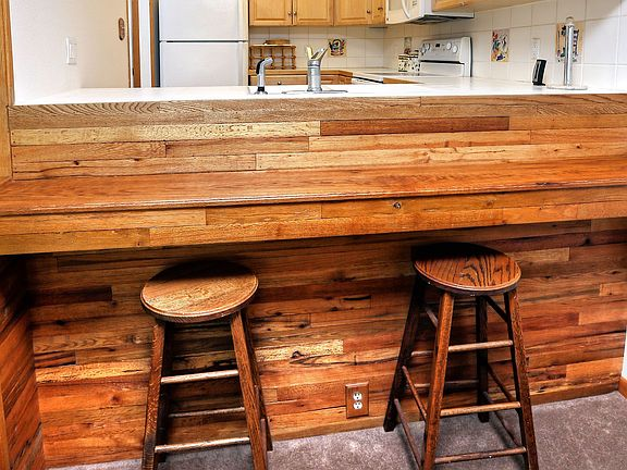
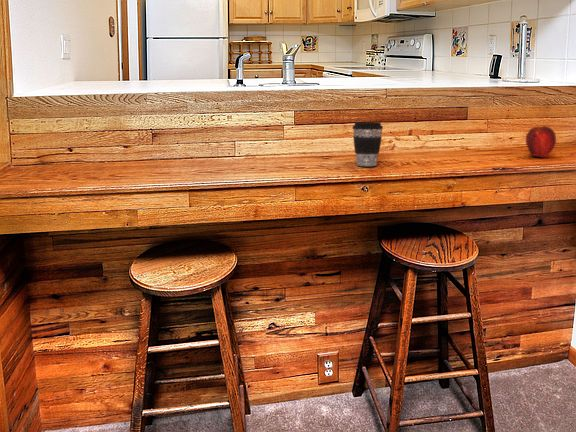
+ apple [525,125,557,158]
+ coffee cup [351,121,384,167]
